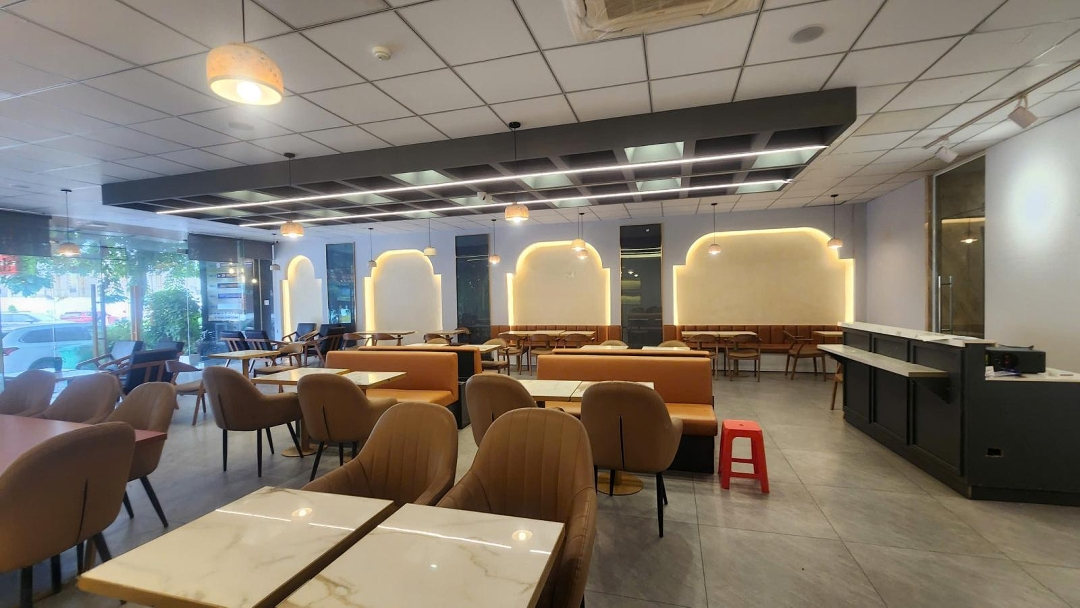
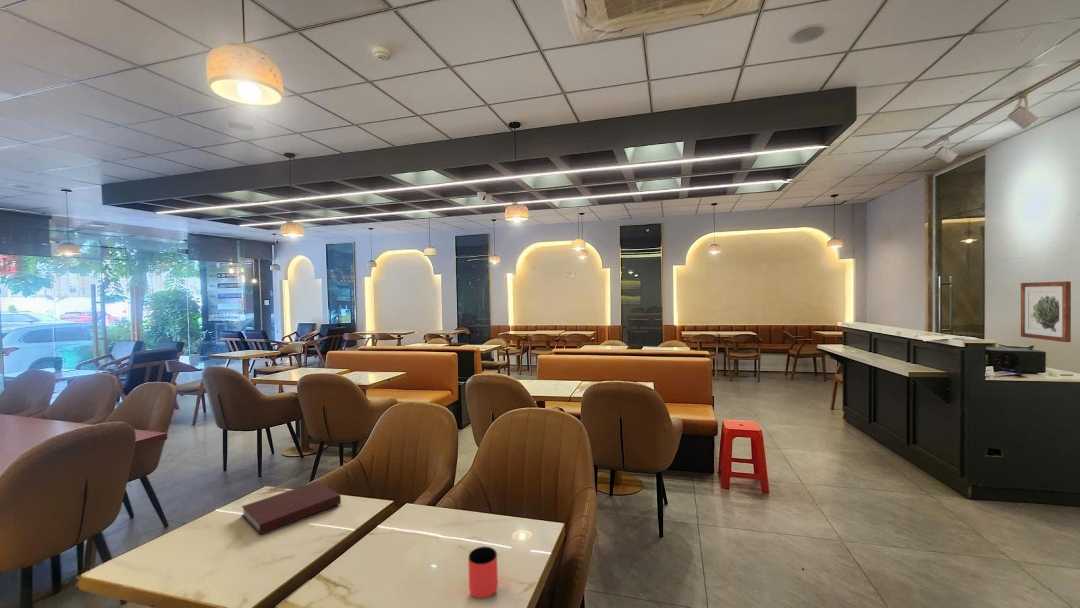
+ cup [467,546,499,599]
+ notebook [241,480,342,535]
+ wall art [1020,280,1072,343]
